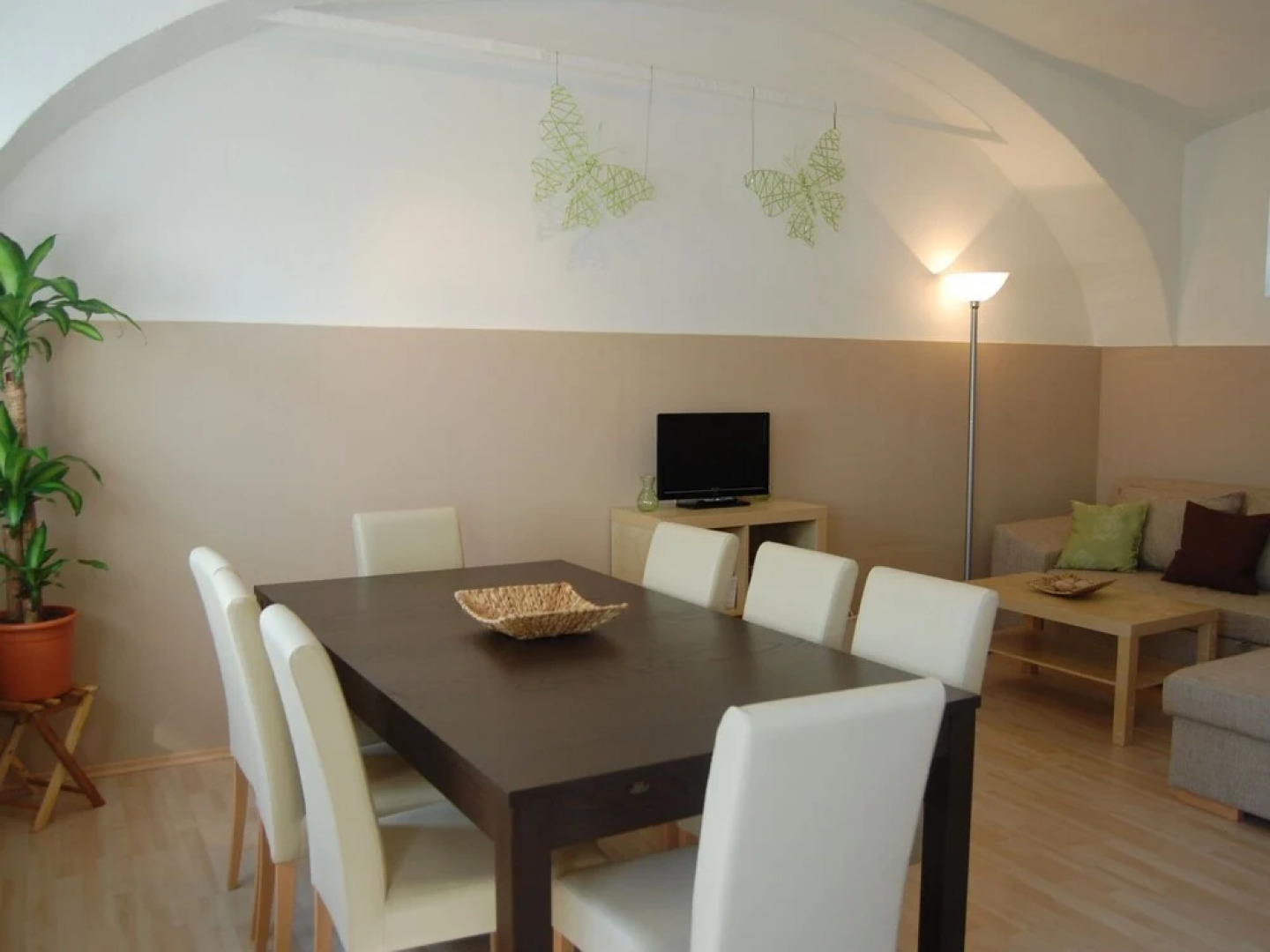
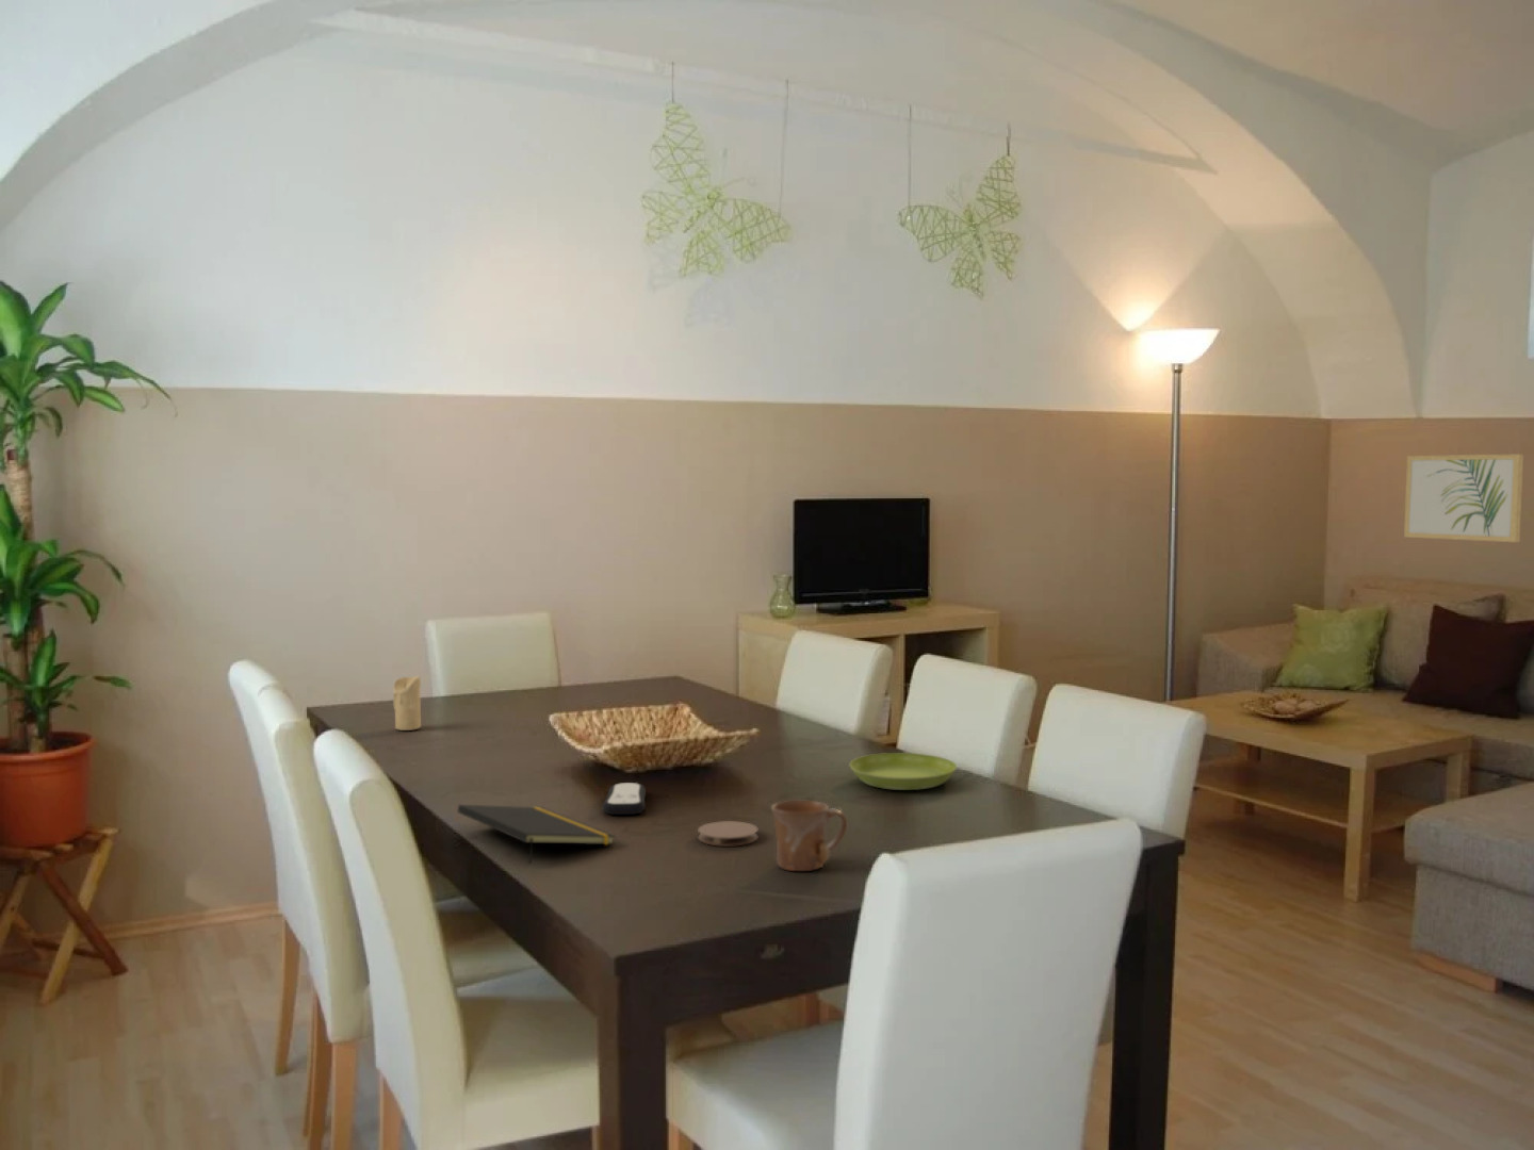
+ candle [393,675,422,732]
+ wall art [1404,453,1524,544]
+ mug [771,800,848,872]
+ coaster [697,820,760,848]
+ notepad [457,805,616,865]
+ remote control [602,782,646,815]
+ saucer [849,751,958,791]
